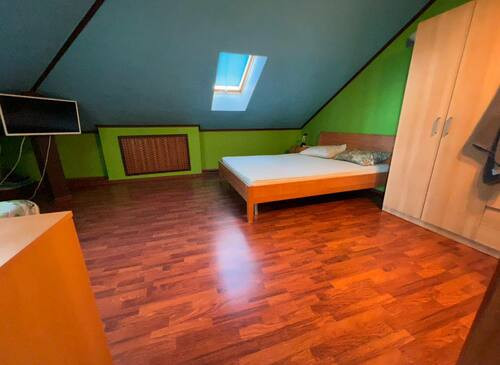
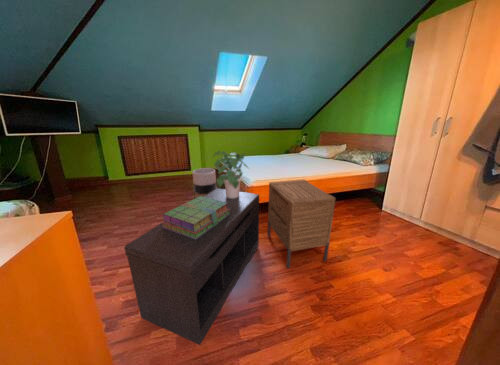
+ nightstand [267,178,337,269]
+ potted plant [211,149,250,198]
+ bench [123,187,260,346]
+ stack of books [161,195,230,239]
+ planter [191,167,217,198]
